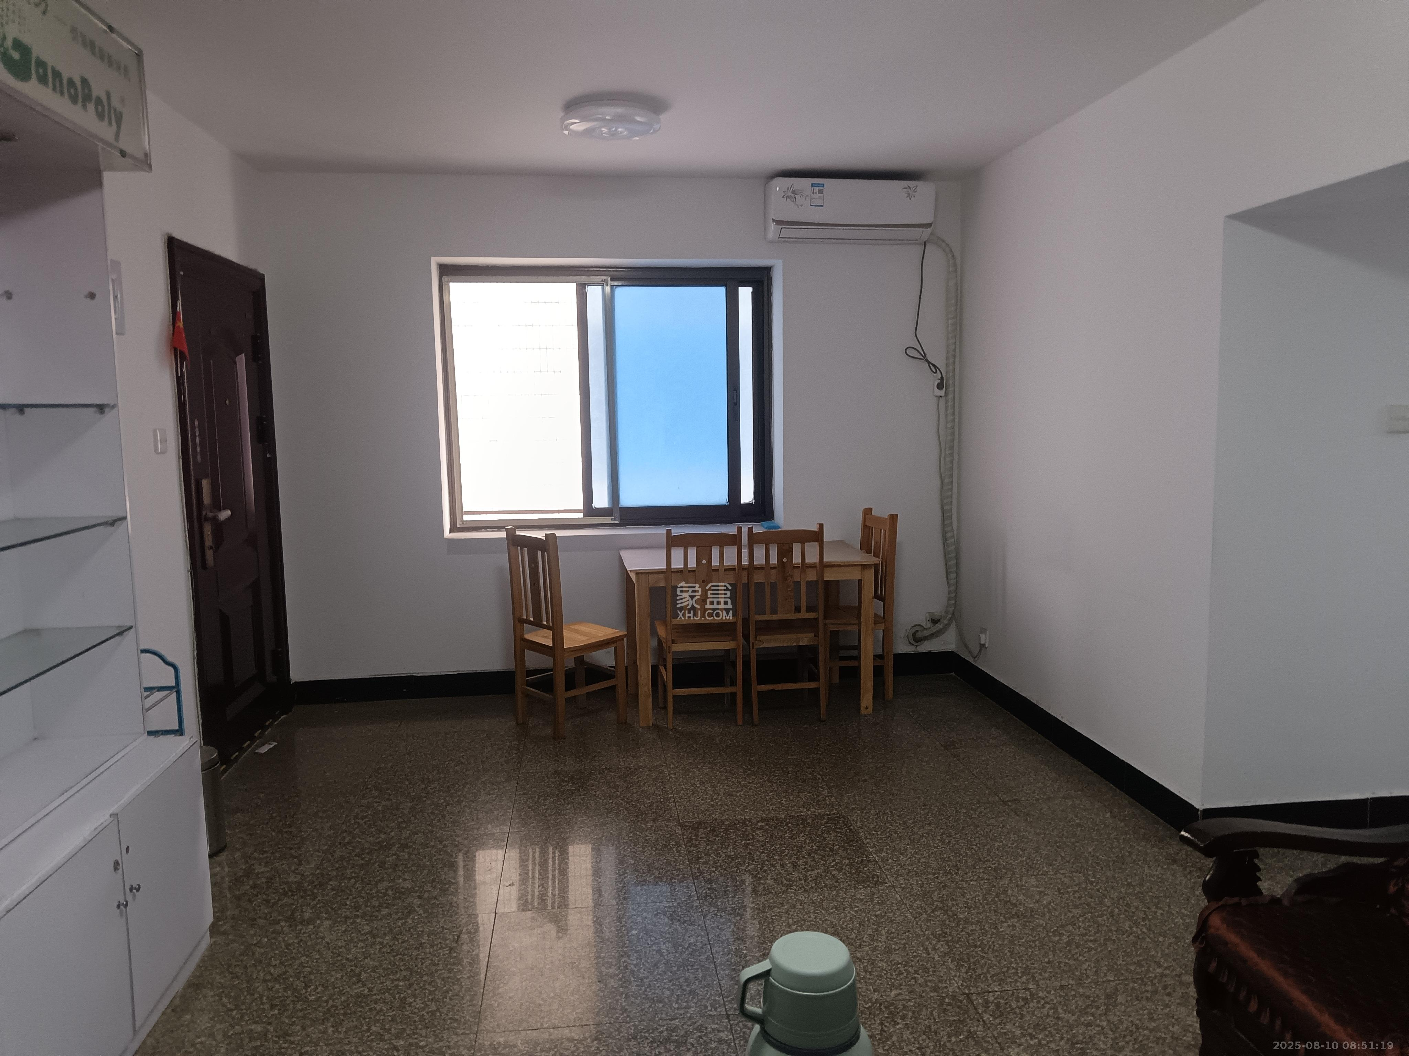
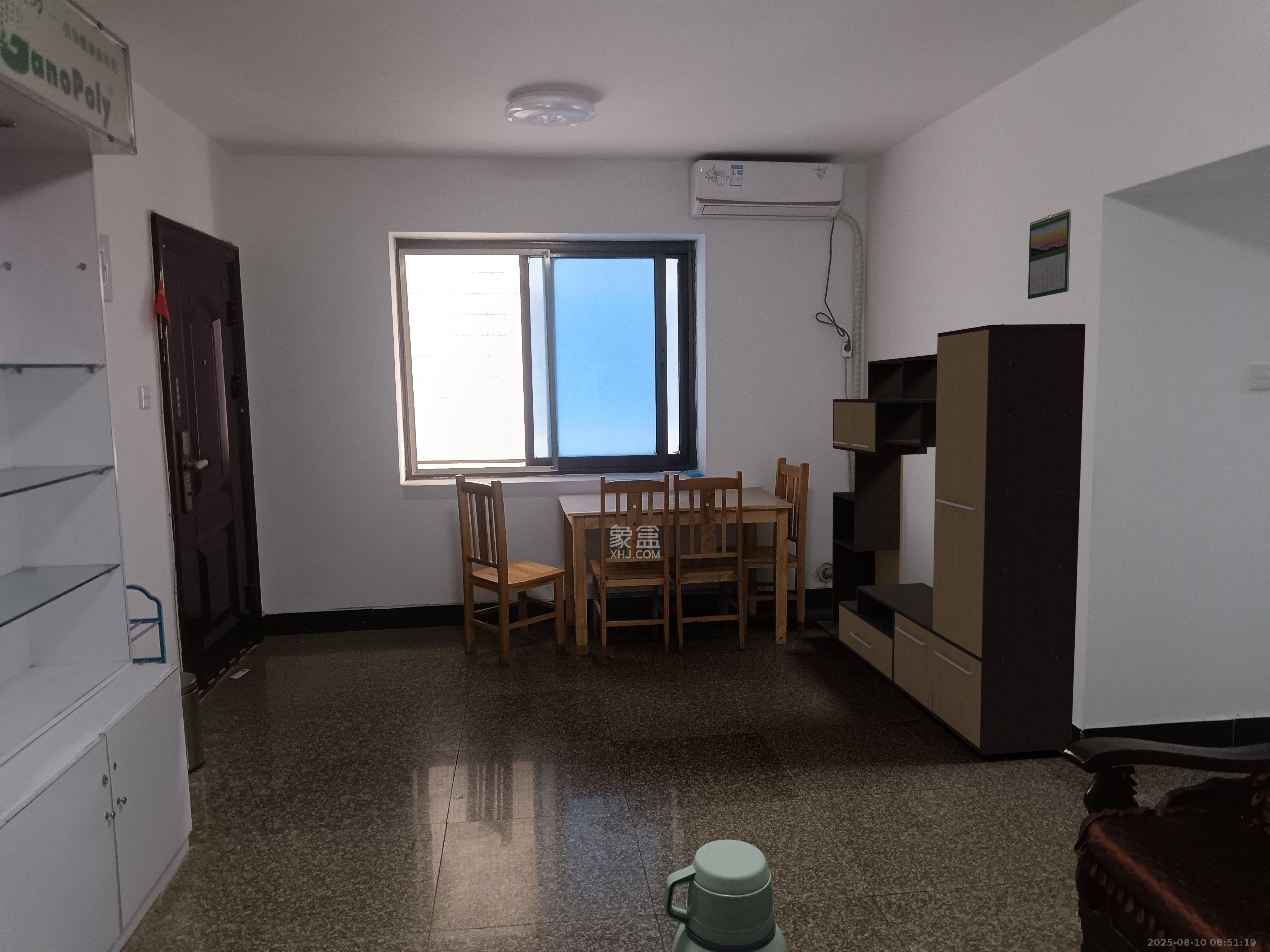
+ media console [816,323,1086,755]
+ calendar [1028,209,1071,299]
